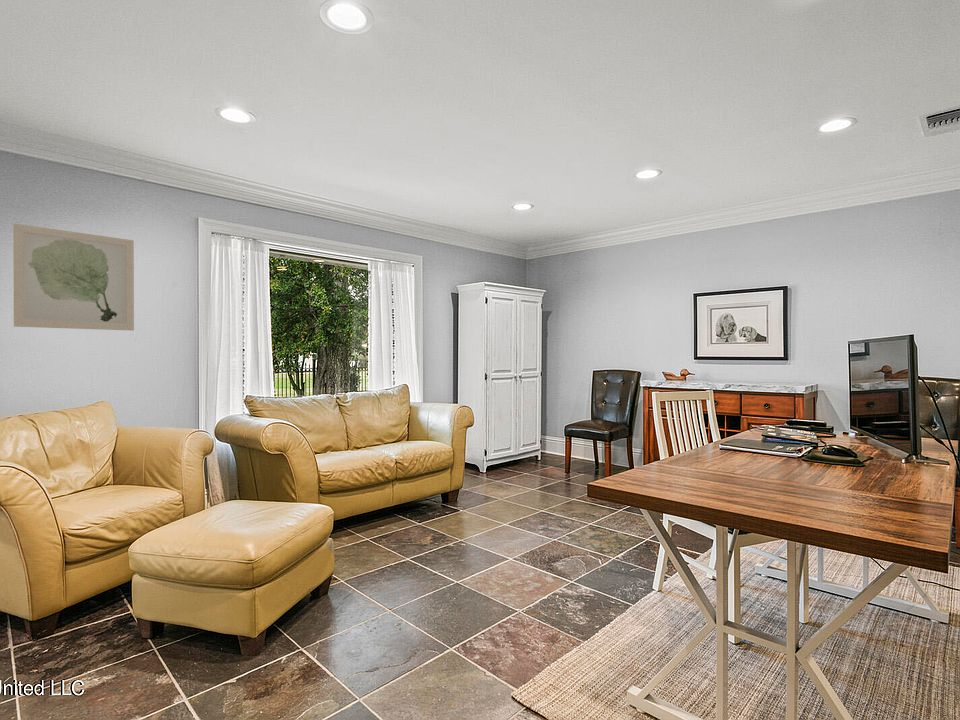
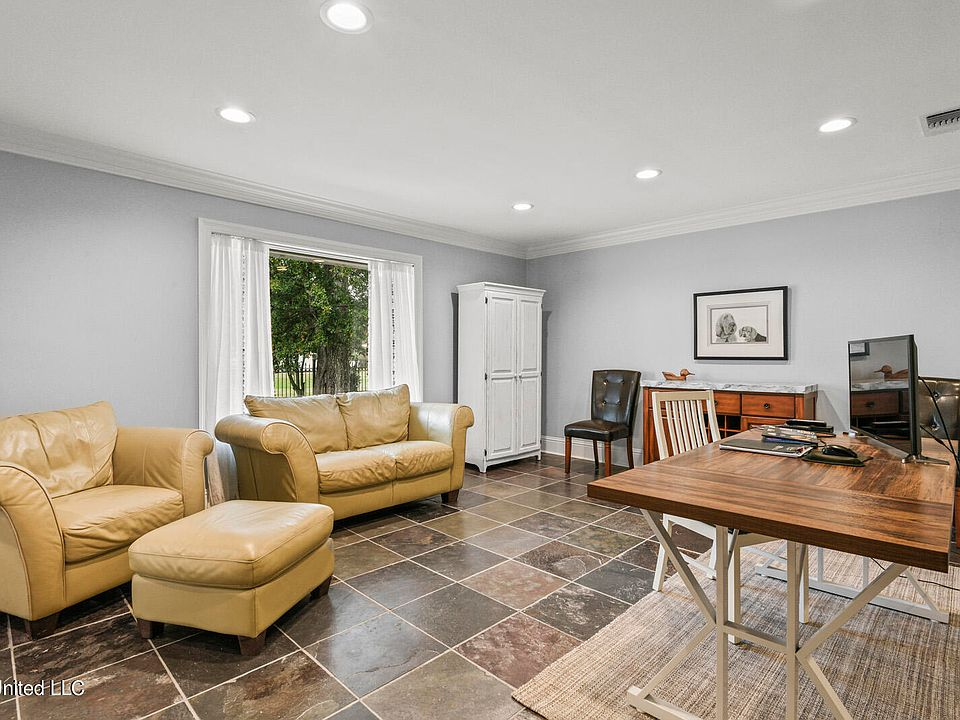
- wall art [12,223,135,332]
